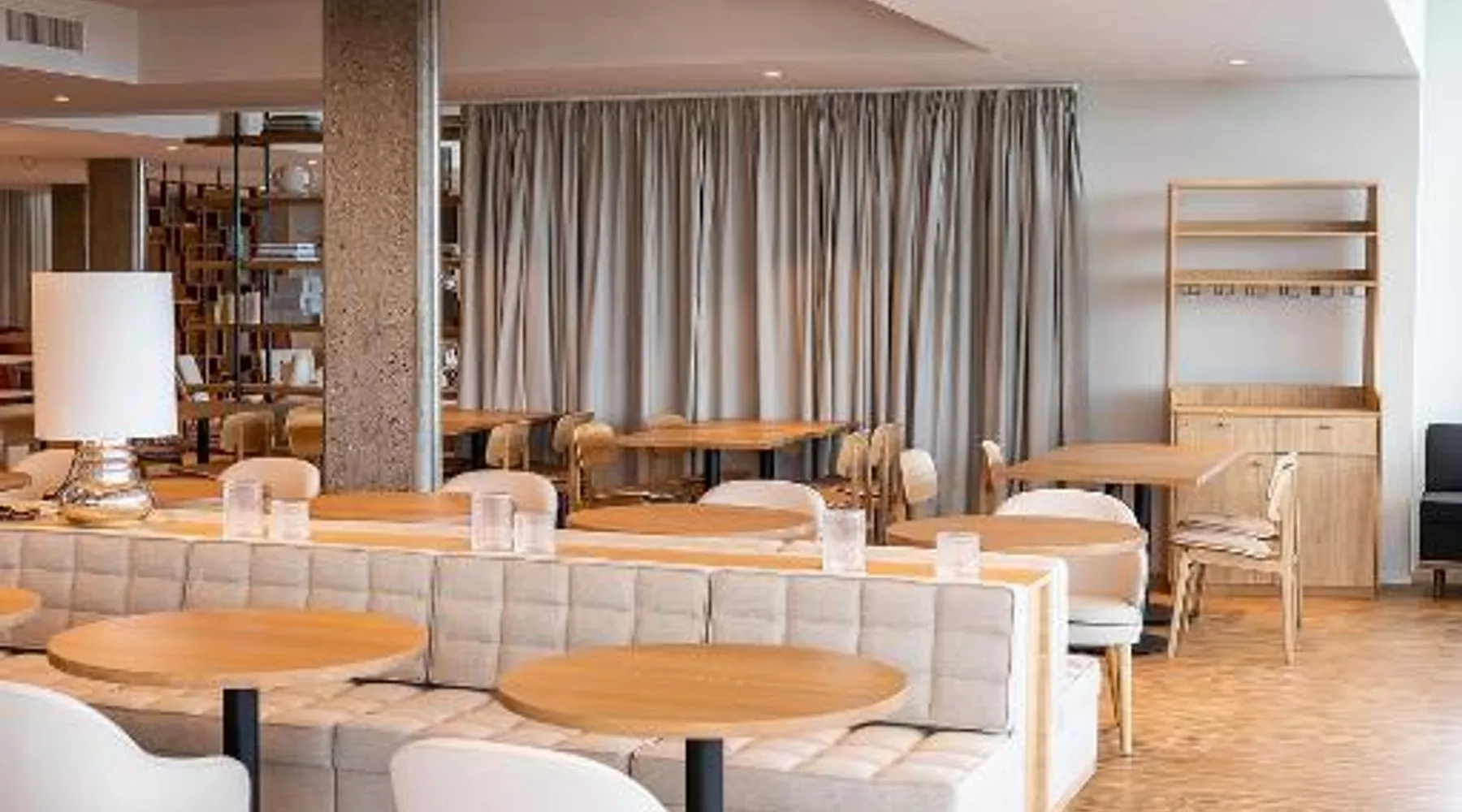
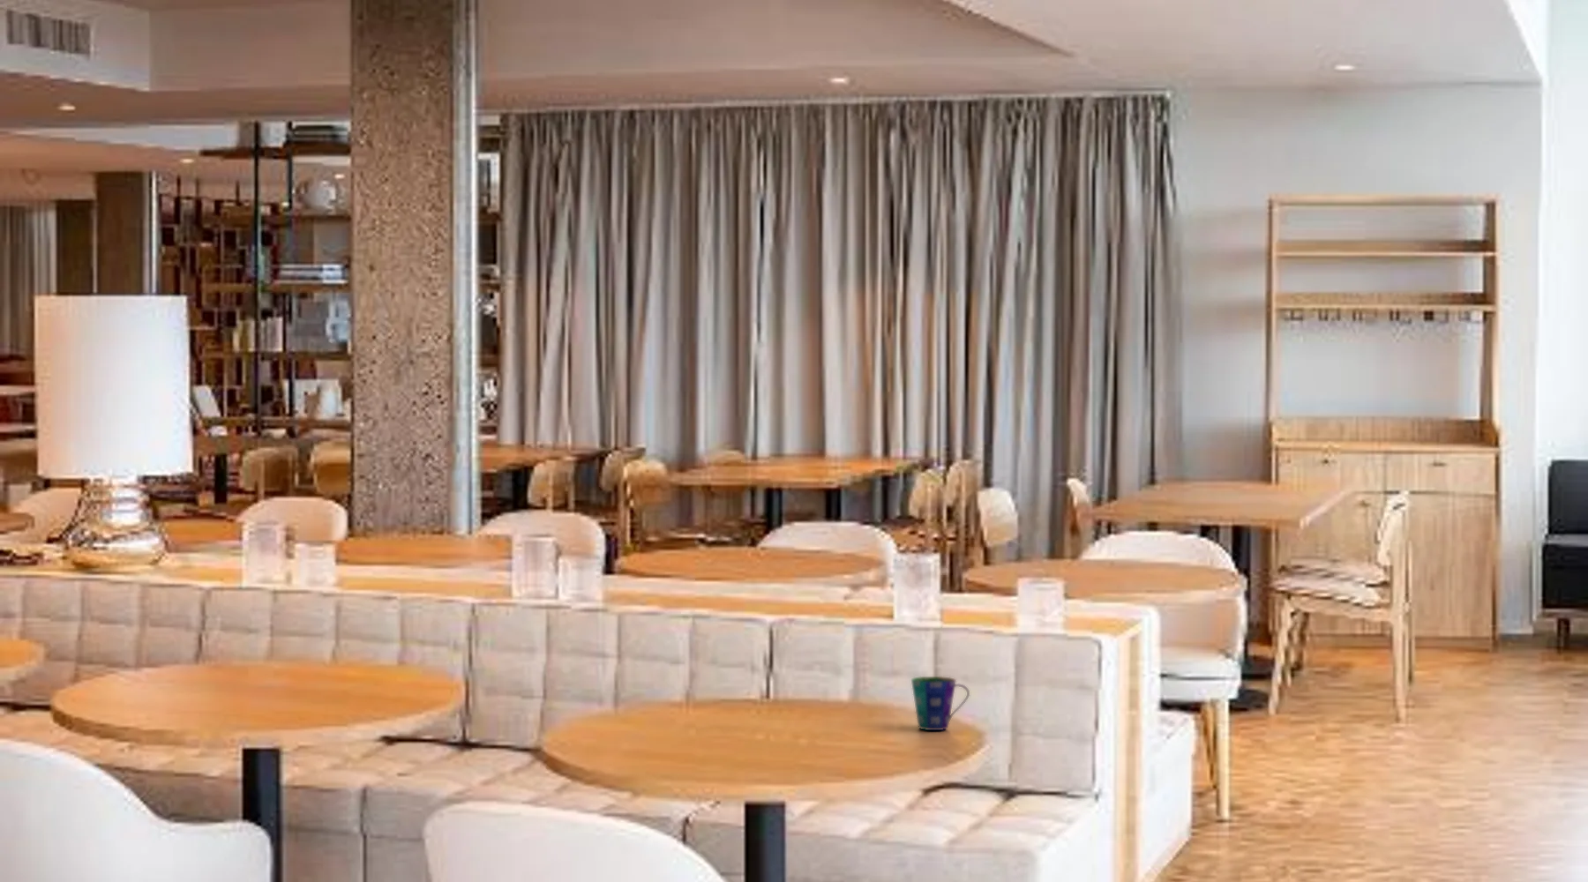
+ cup [910,676,970,731]
